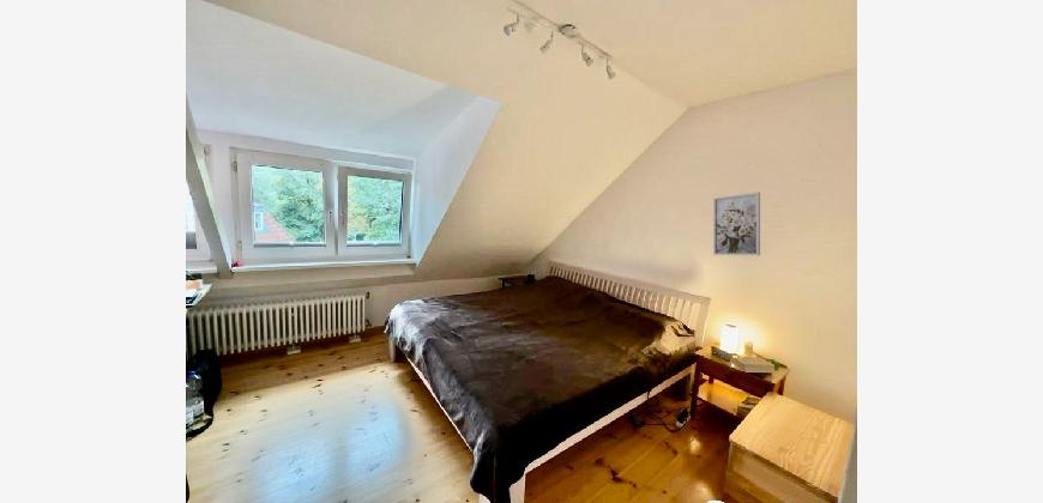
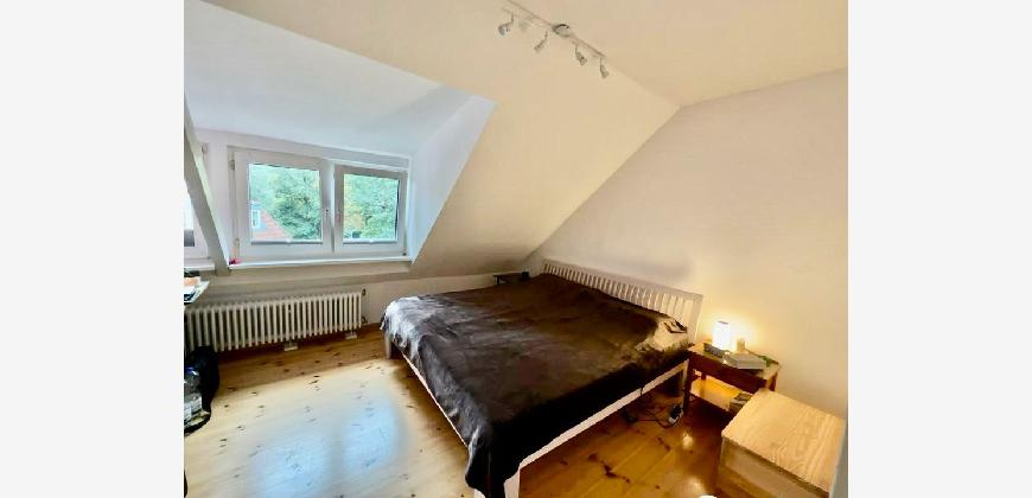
- wall art [712,192,761,256]
